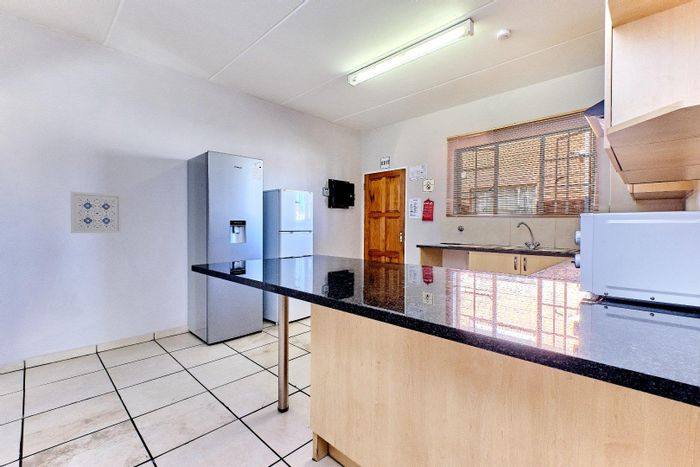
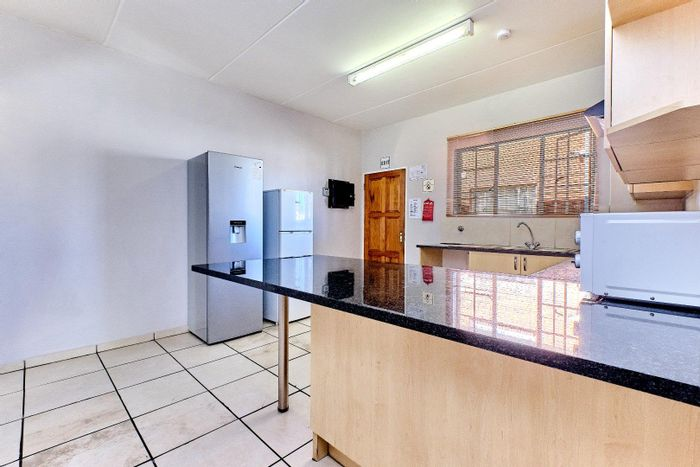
- wall art [69,191,123,234]
